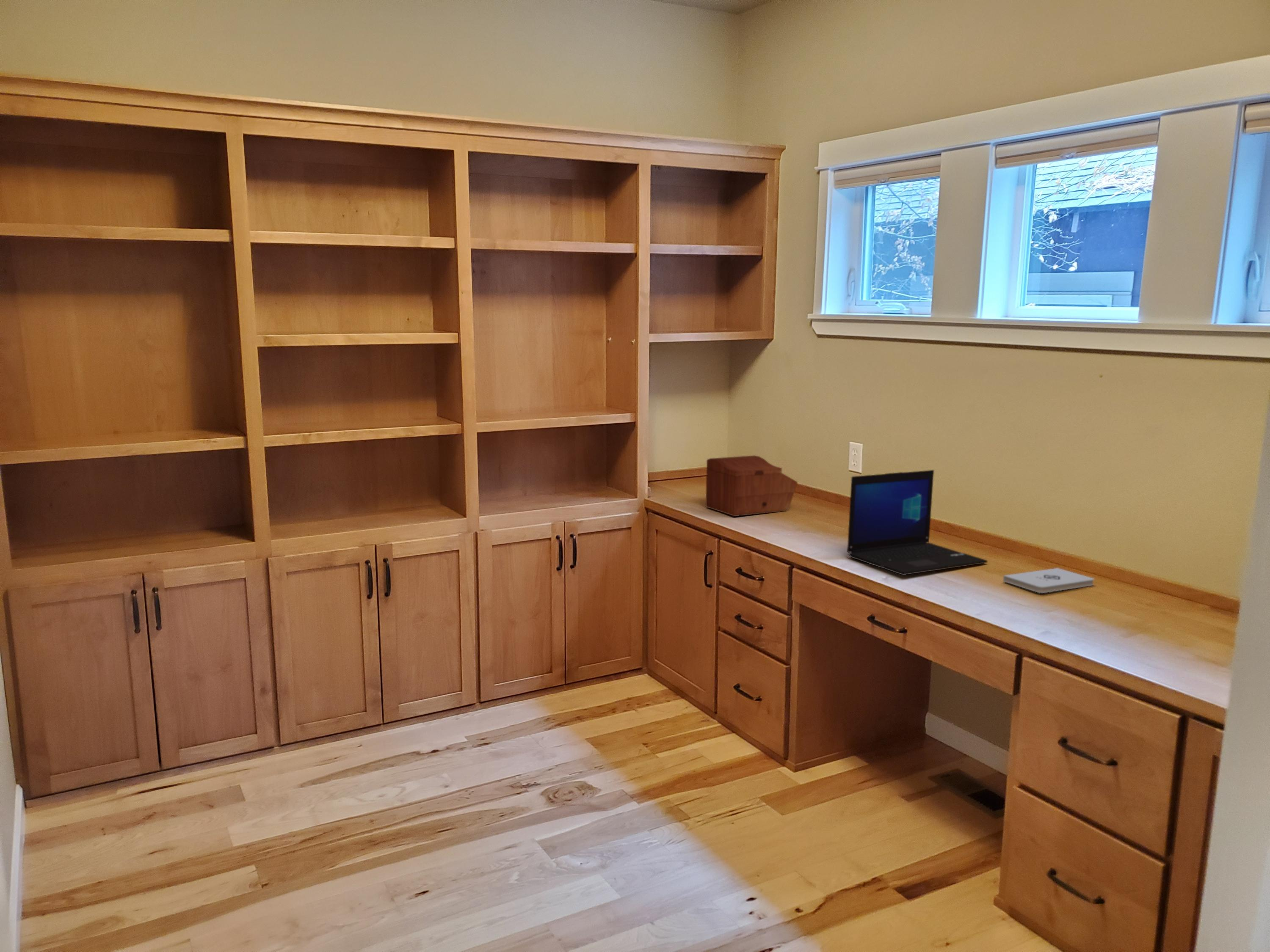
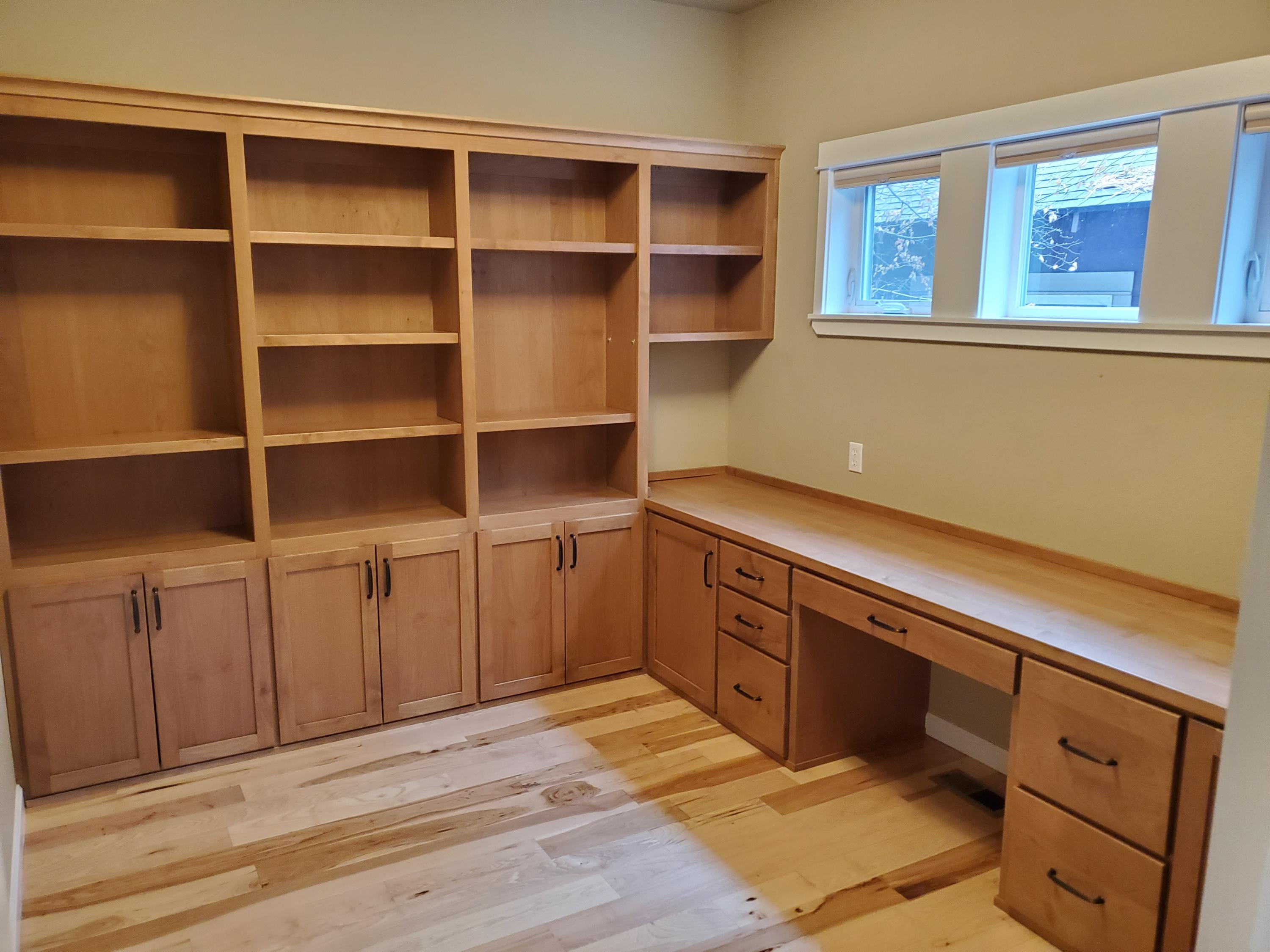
- laptop [847,470,988,575]
- notepad [1003,568,1095,594]
- sewing box [705,455,798,517]
